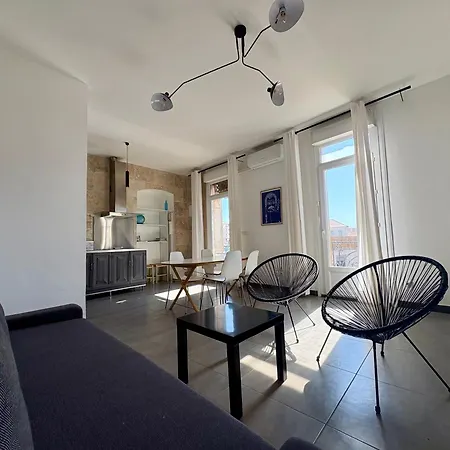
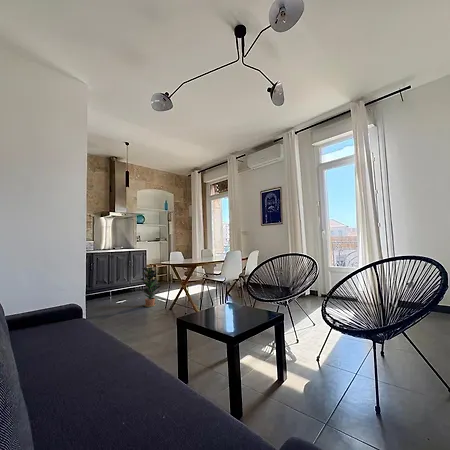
+ potted plant [136,266,162,308]
